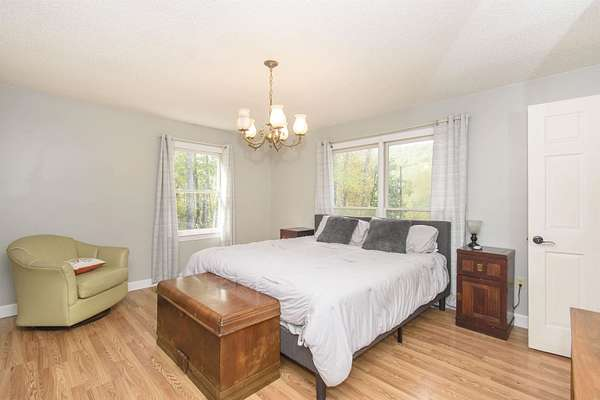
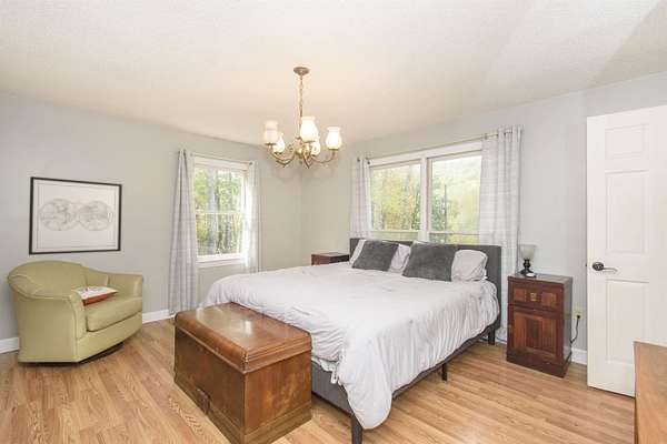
+ wall art [28,175,123,256]
